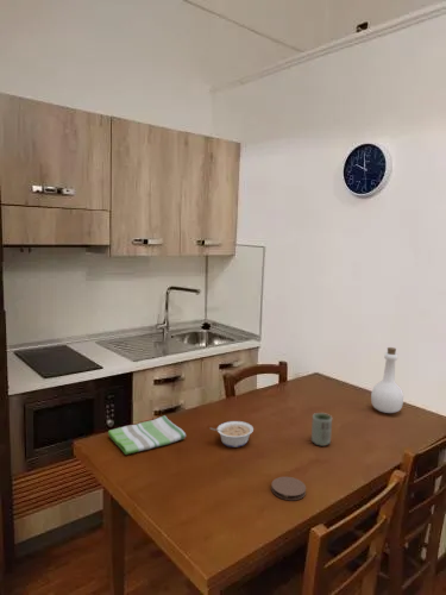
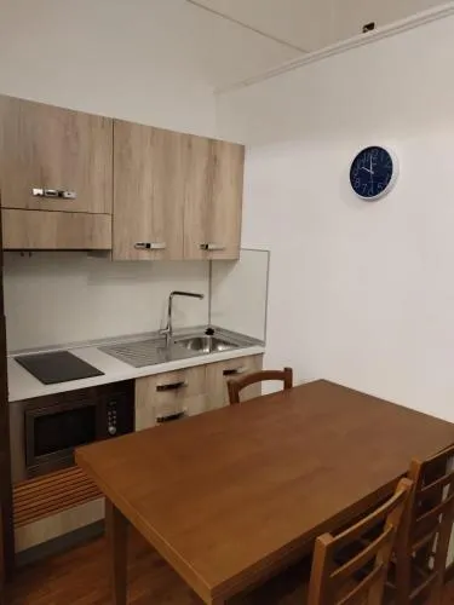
- bottle [370,346,404,414]
- legume [208,420,255,449]
- dish towel [107,414,187,456]
- cup [310,412,333,447]
- coaster [270,476,307,501]
